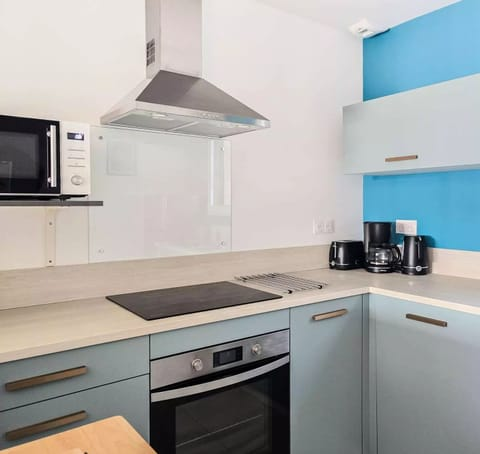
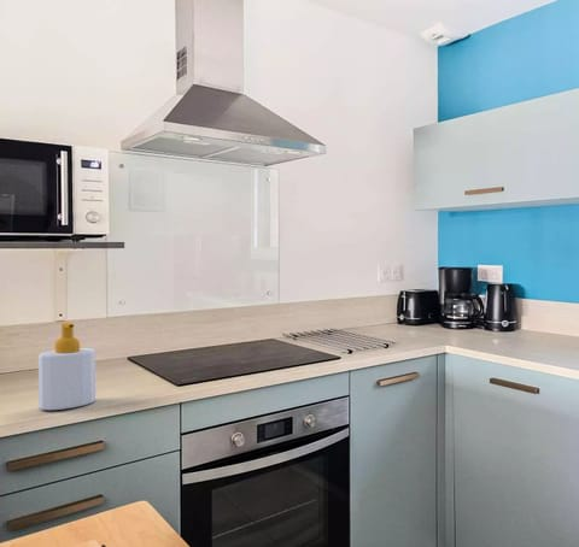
+ soap bottle [37,322,96,411]
